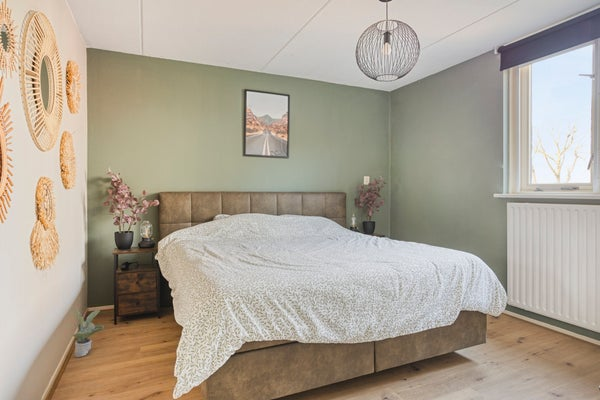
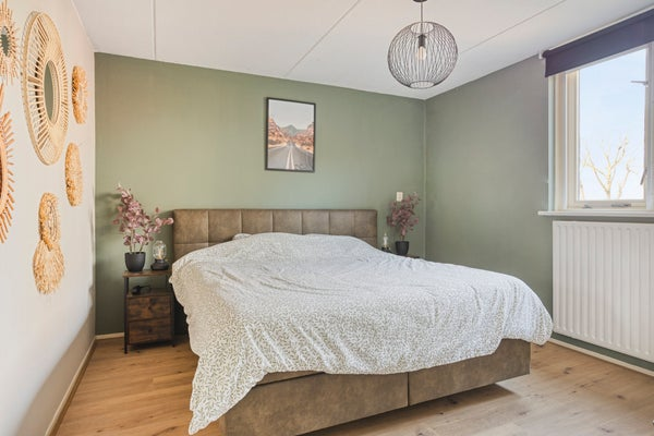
- potted plant [71,309,105,358]
